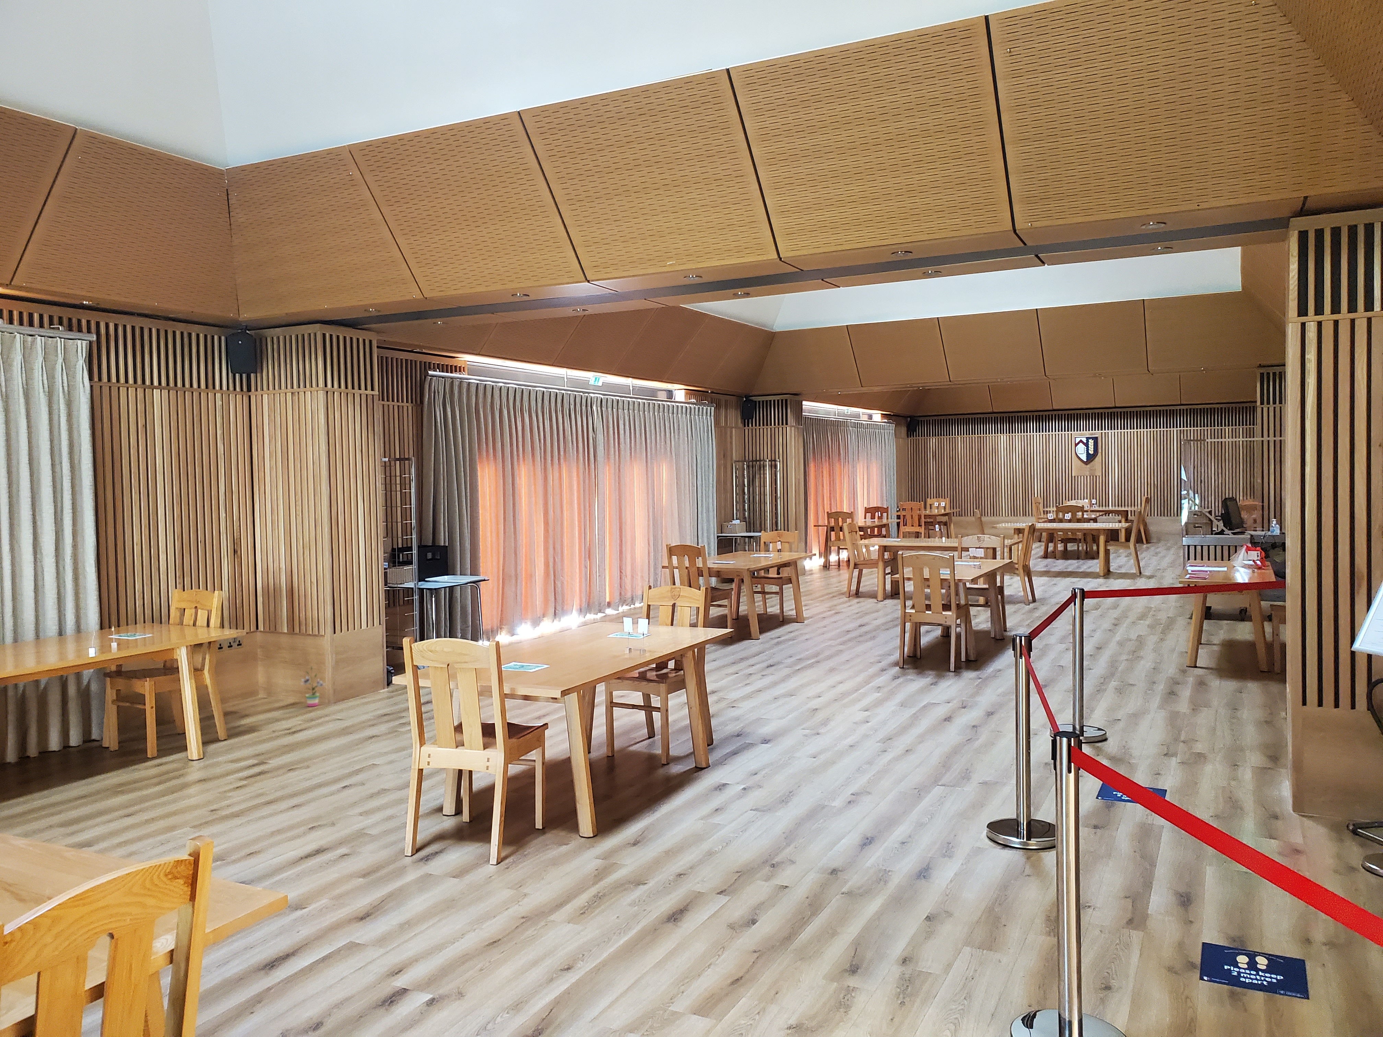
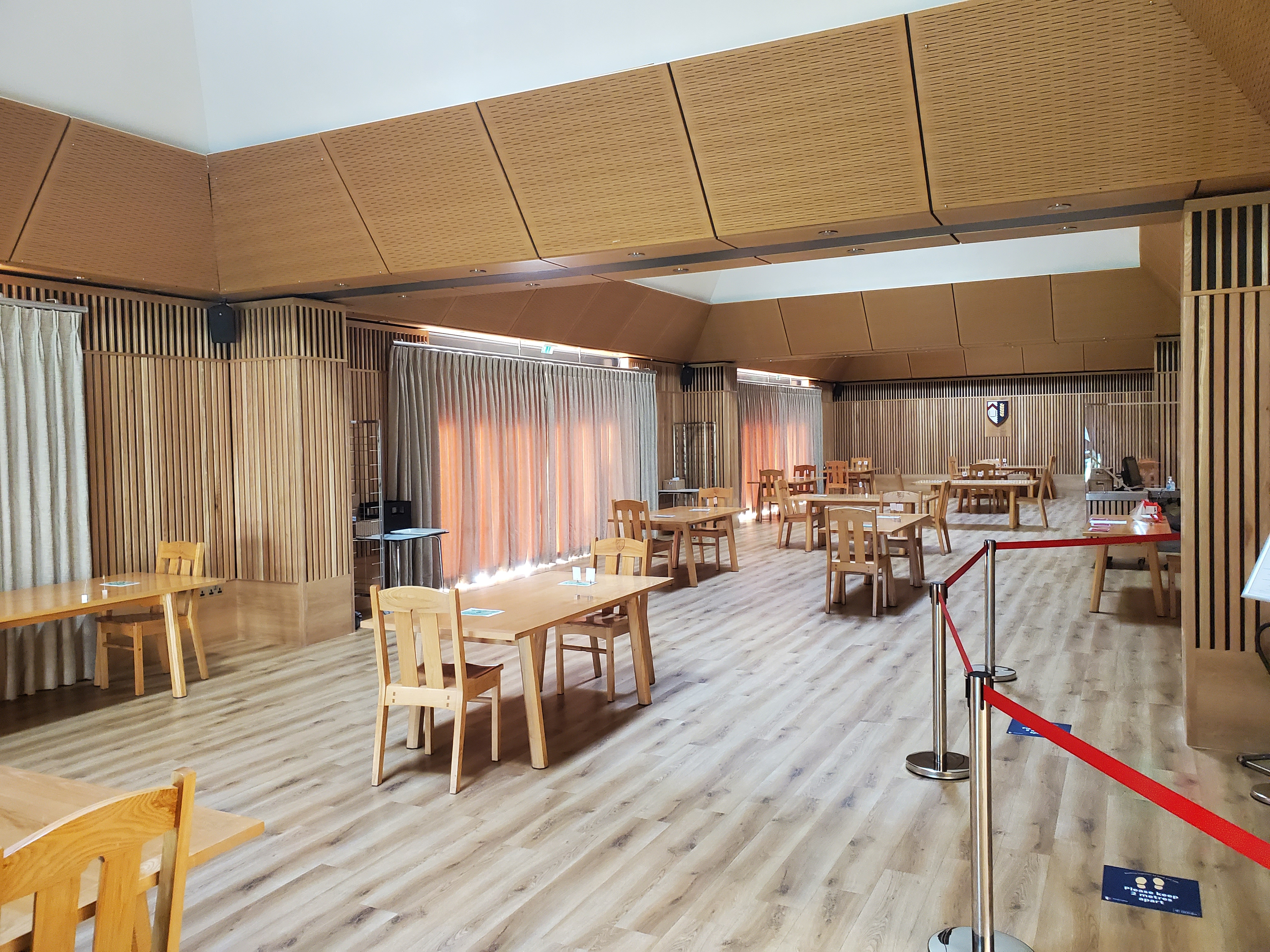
- potted plant [299,666,326,707]
